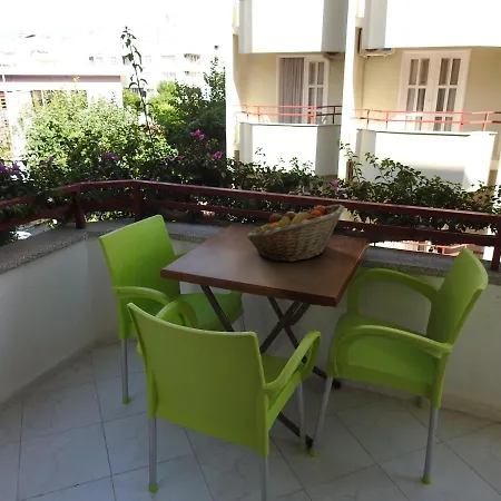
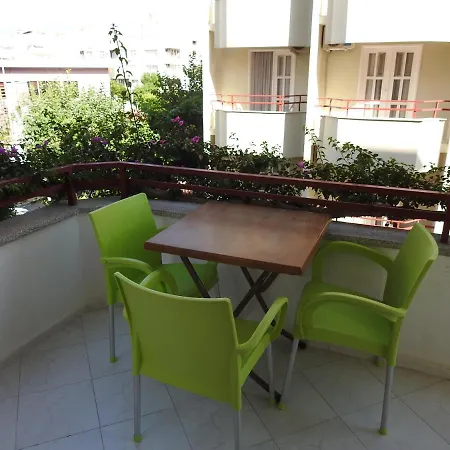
- fruit basket [245,204,346,263]
